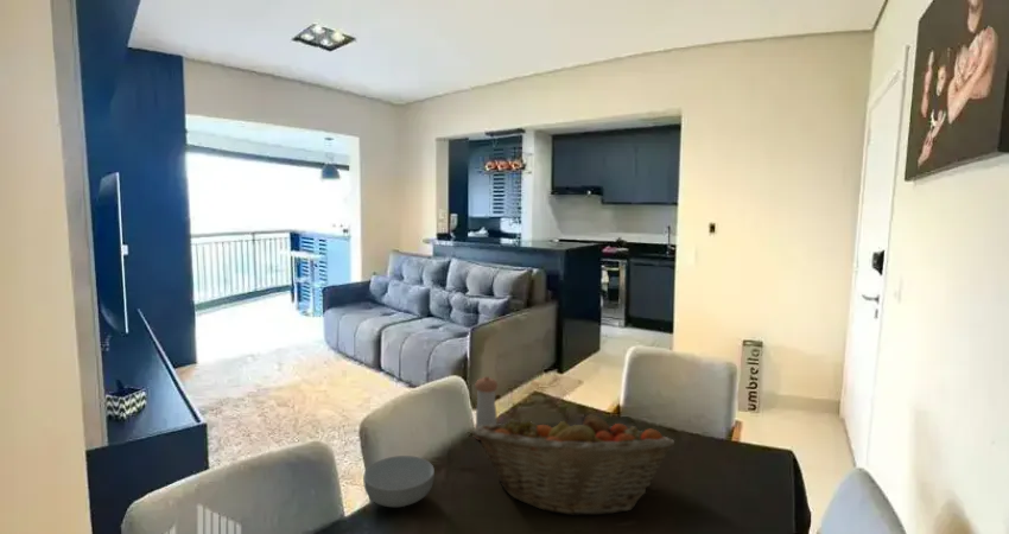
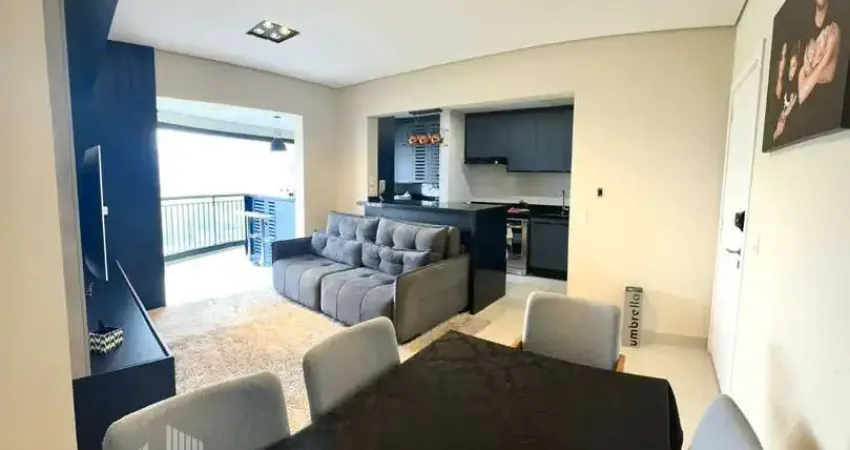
- fruit basket [471,409,675,517]
- pepper shaker [474,375,499,441]
- cereal bowl [362,454,436,508]
